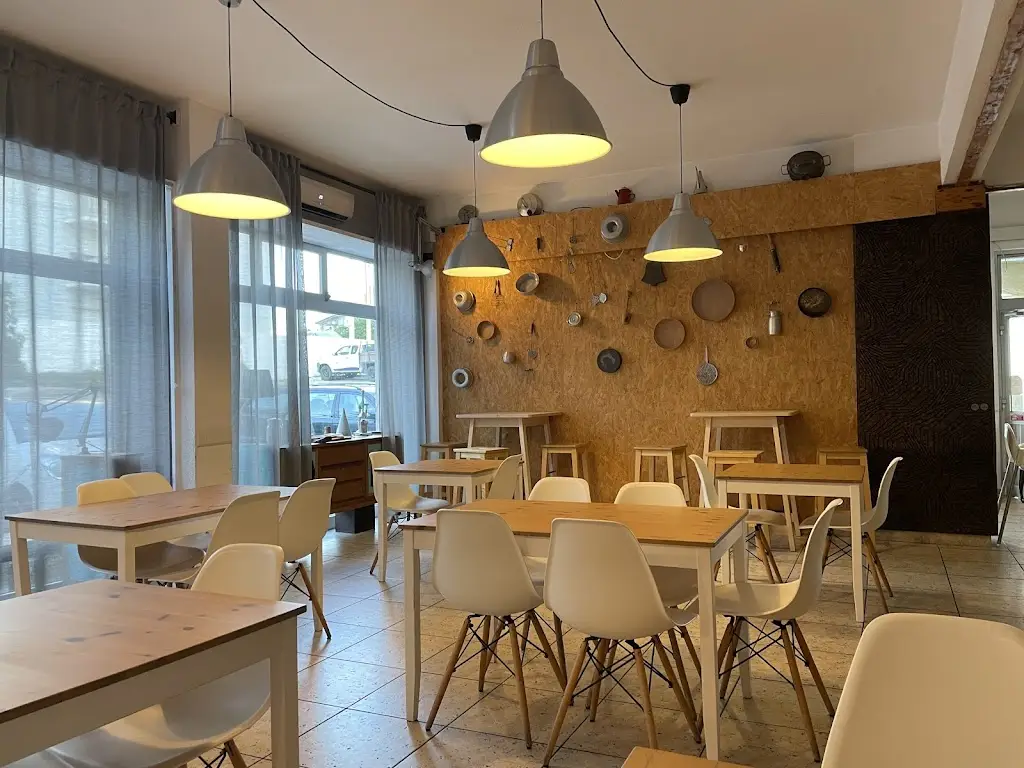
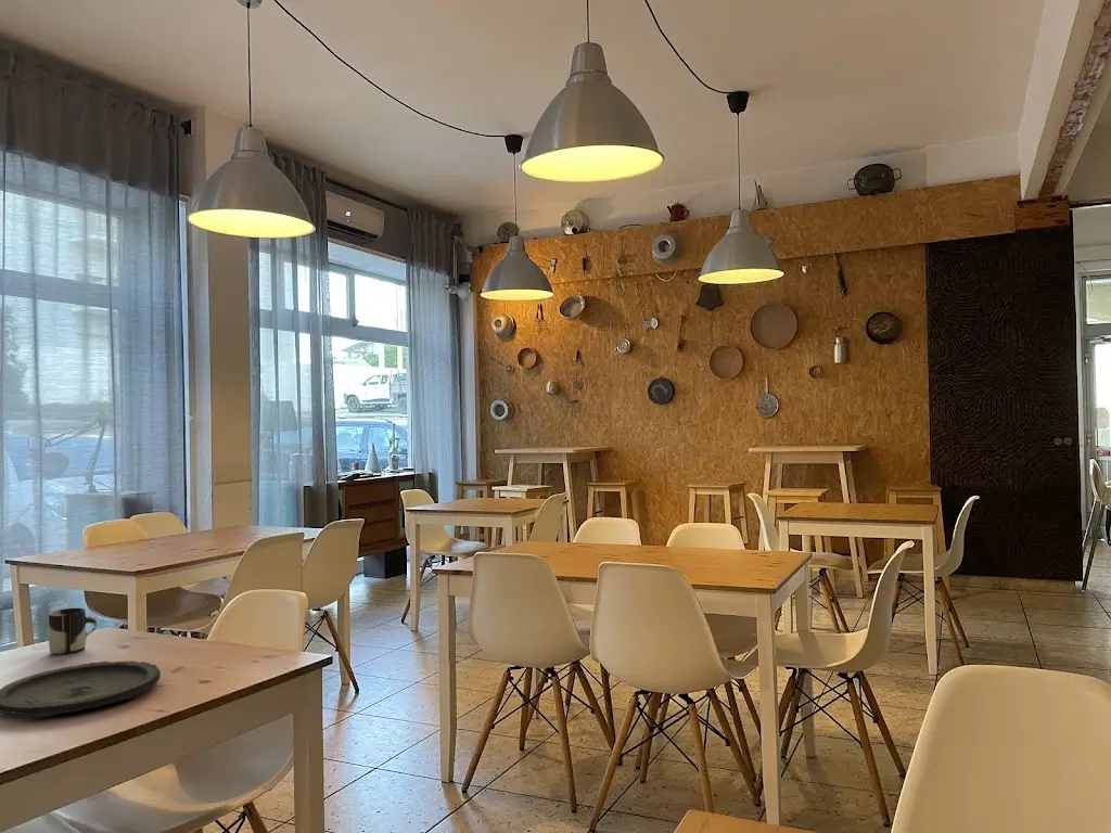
+ cup [48,607,99,655]
+ plate [0,659,162,717]
